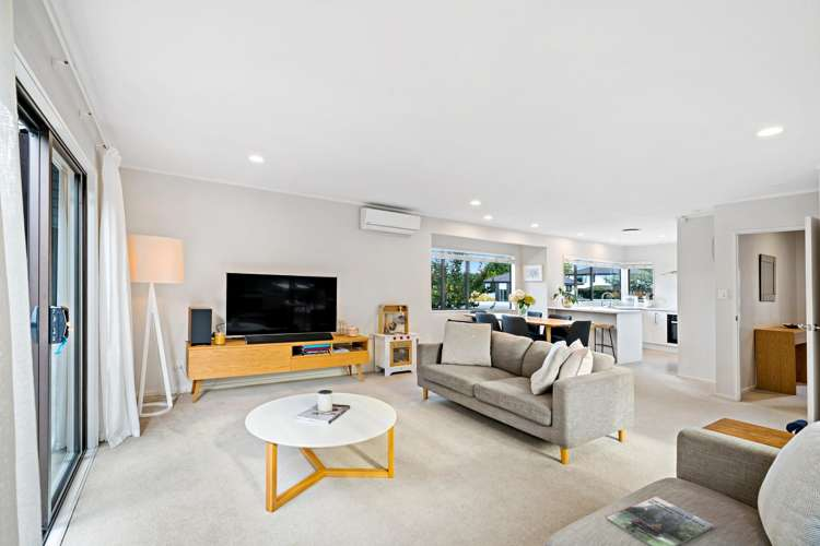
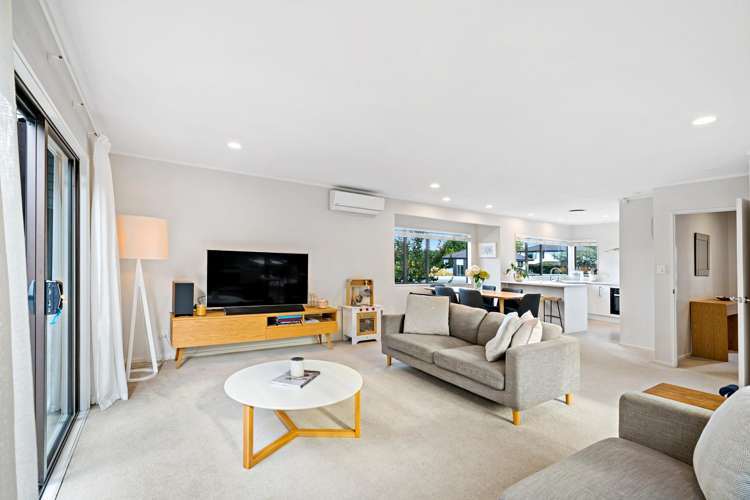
- magazine [605,495,714,546]
